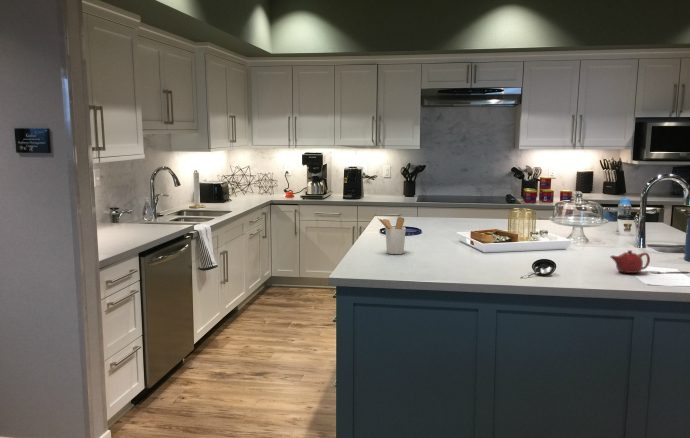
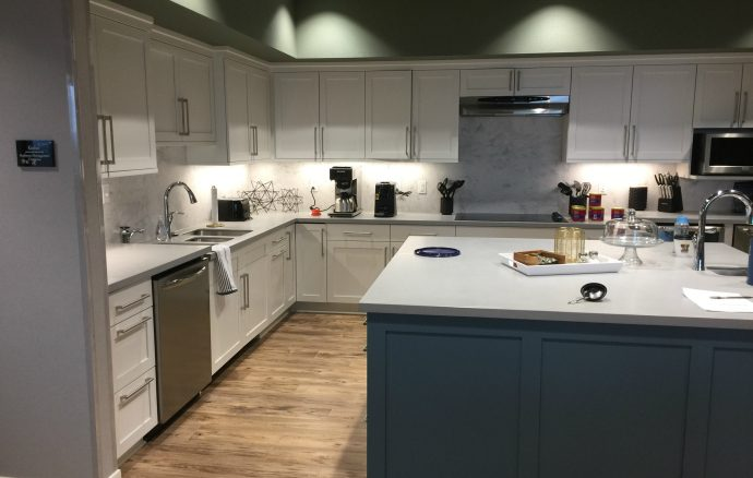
- teapot [609,249,651,274]
- utensil holder [377,216,407,255]
